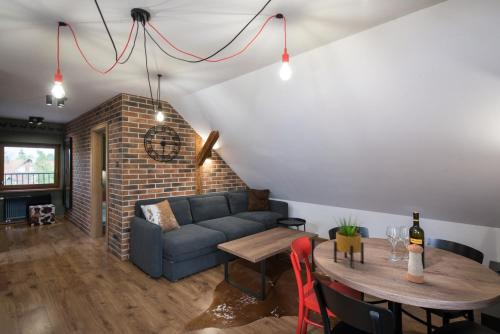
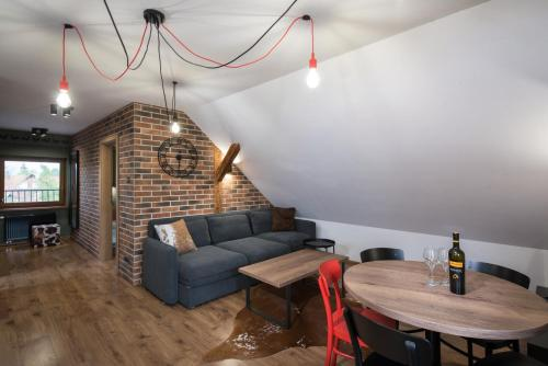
- pepper shaker [406,243,425,284]
- potted plant [333,213,365,269]
